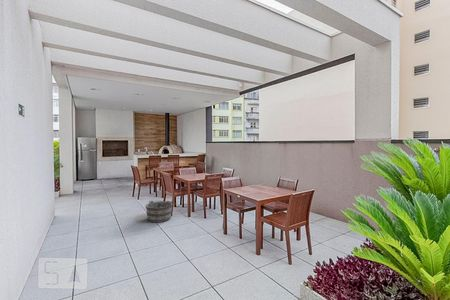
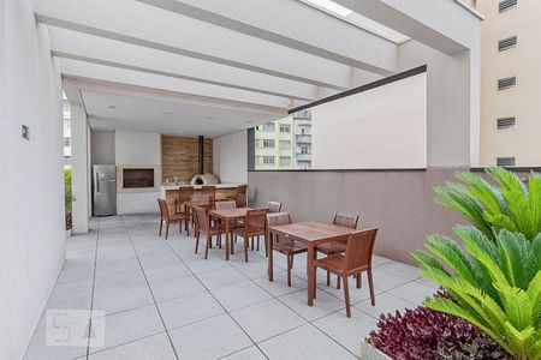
- bucket [145,200,176,224]
